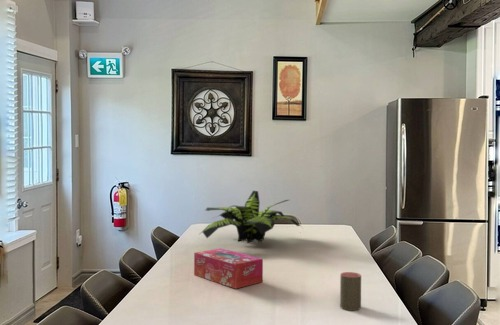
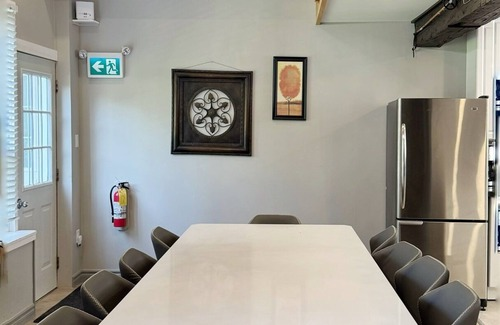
- cup [339,271,362,312]
- plant [199,190,304,244]
- tissue box [193,247,264,290]
